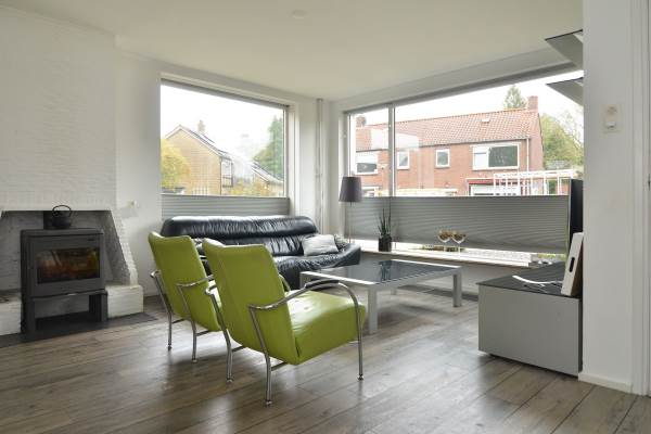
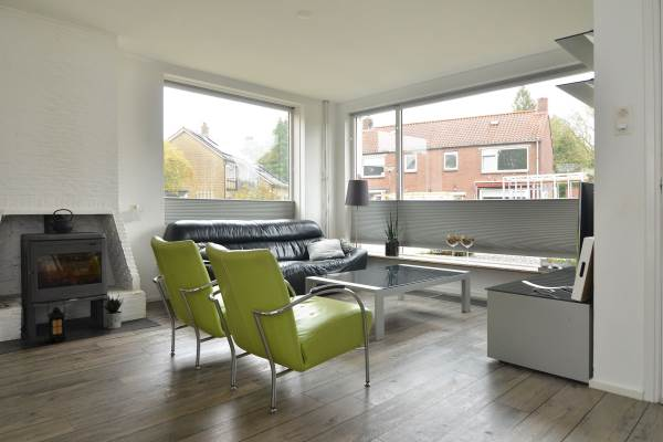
+ potted plant [98,294,125,329]
+ lantern [46,296,67,344]
